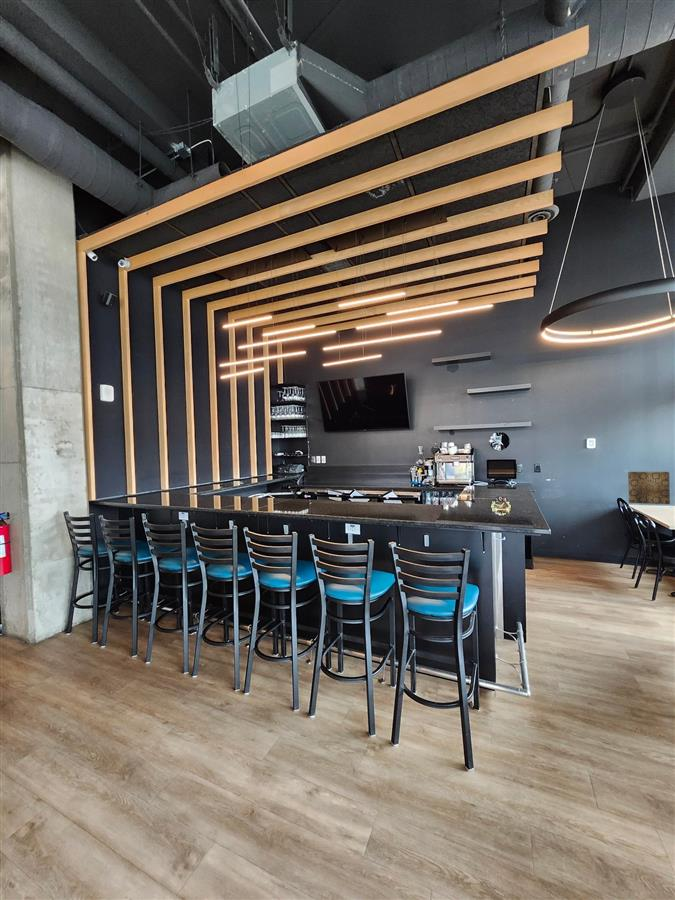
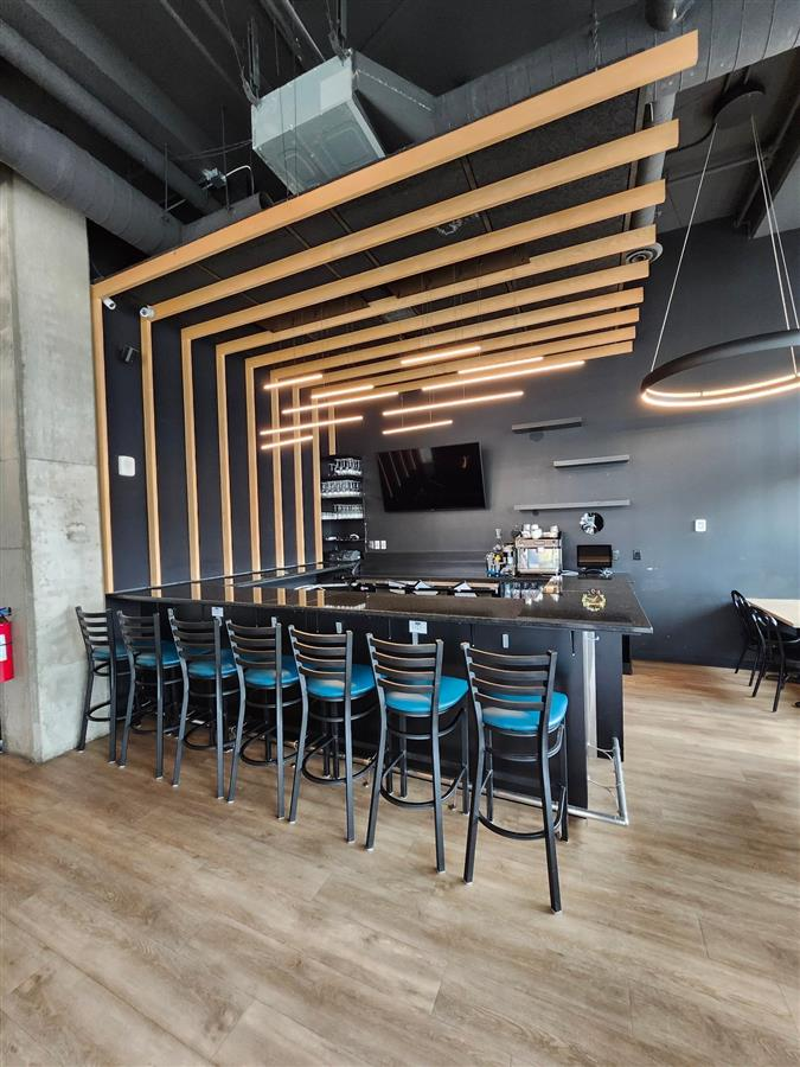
- wall art [627,471,671,505]
